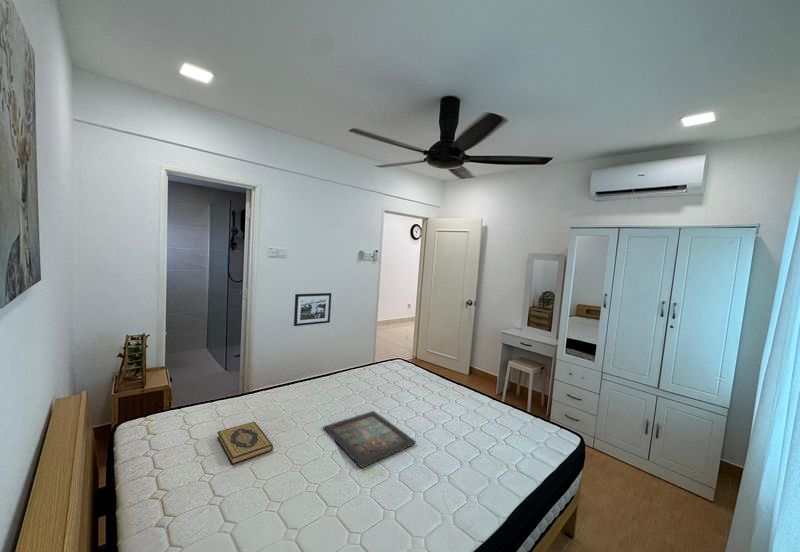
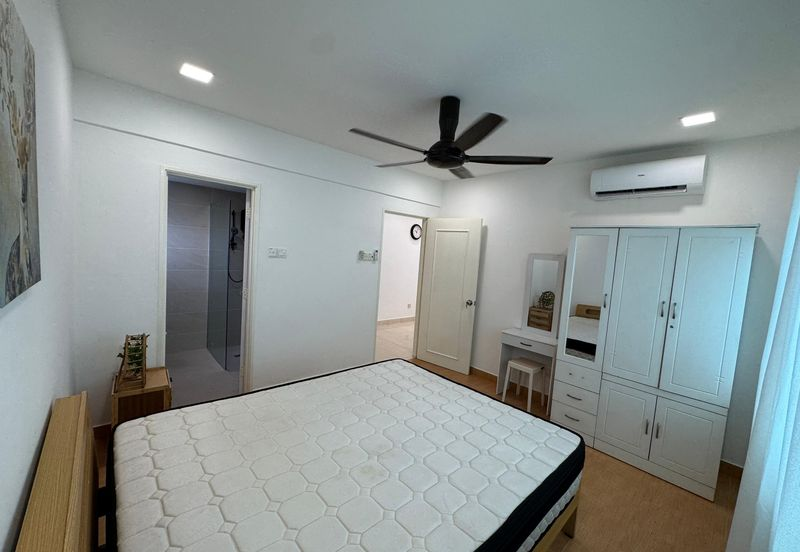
- hardback book [216,421,274,466]
- icon panel [322,410,417,469]
- picture frame [293,292,332,327]
